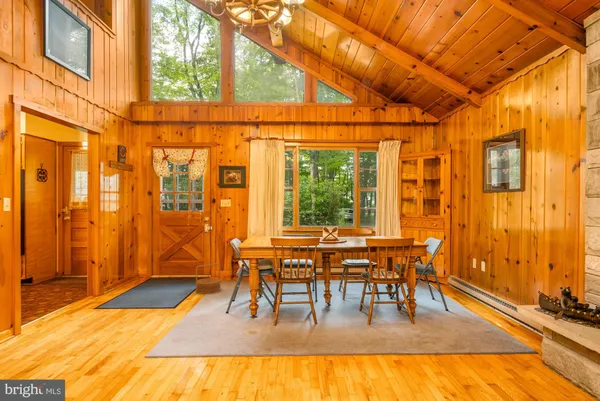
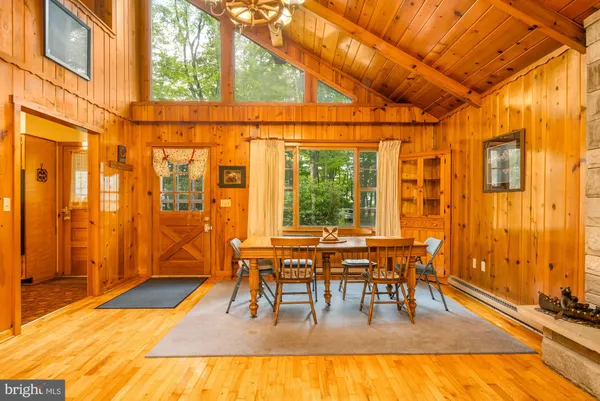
- basket [195,262,222,295]
